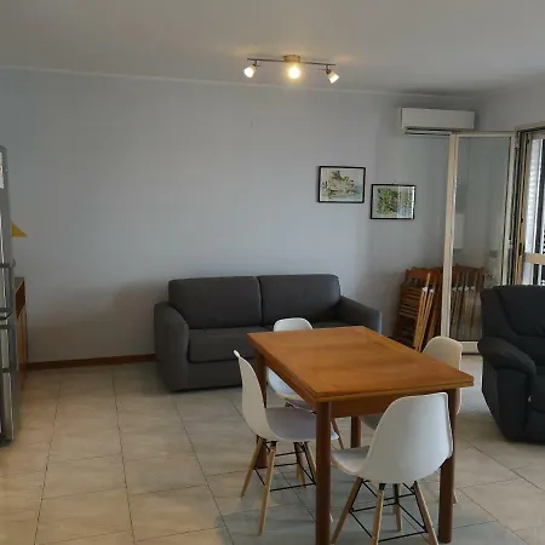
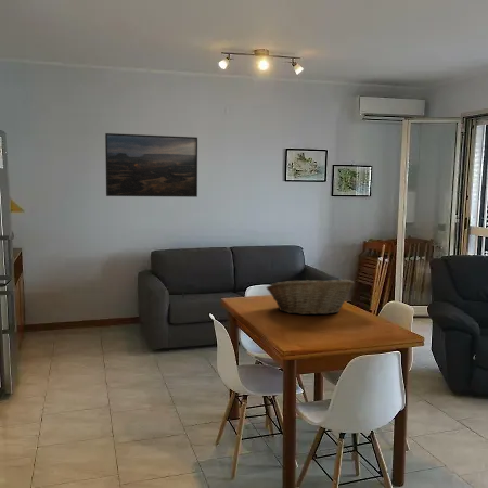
+ fruit basket [266,277,355,316]
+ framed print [104,132,198,198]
